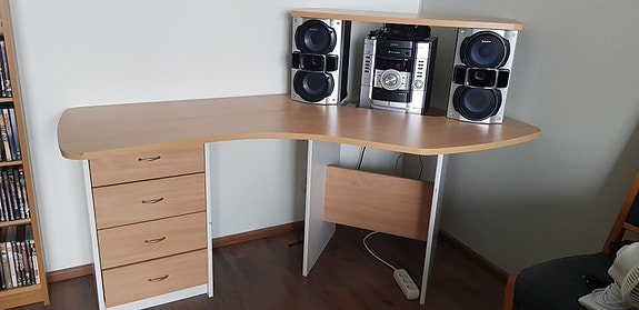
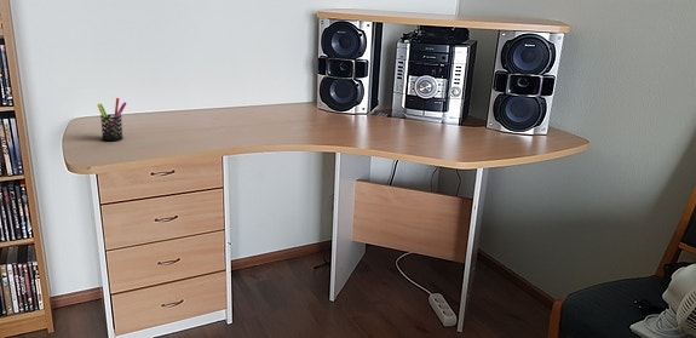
+ pen holder [96,97,127,142]
